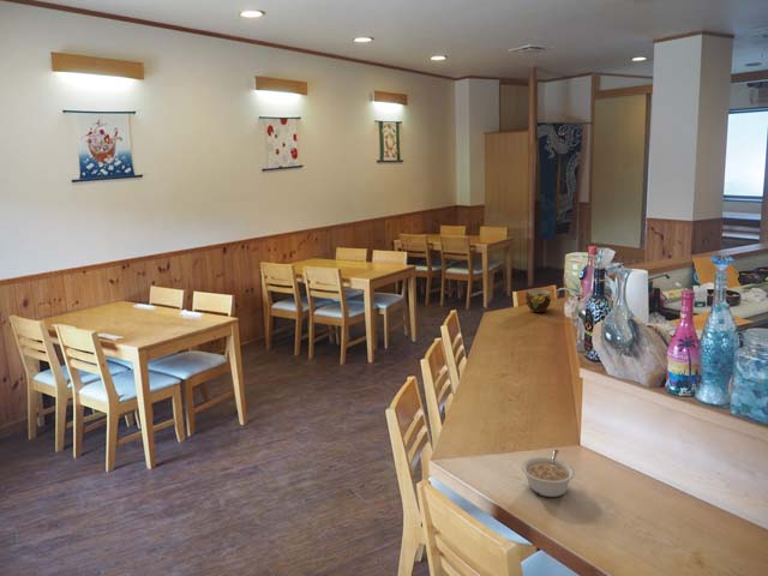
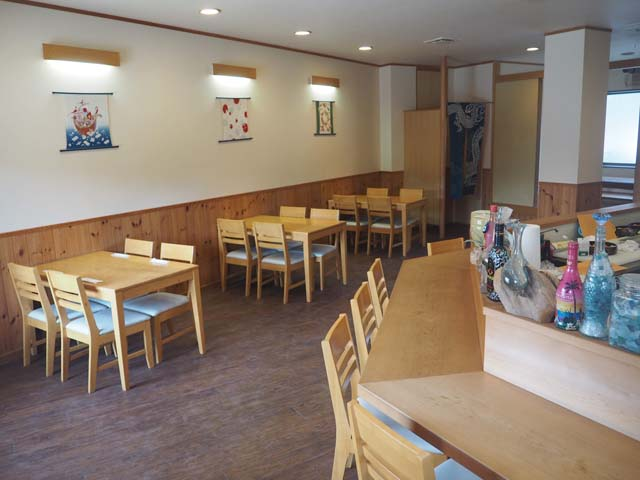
- cup [524,289,552,313]
- legume [520,449,576,498]
